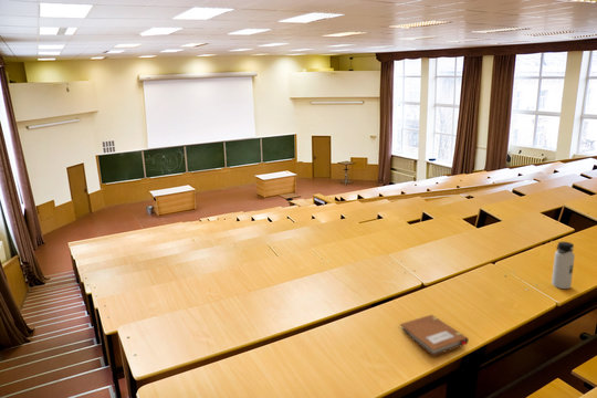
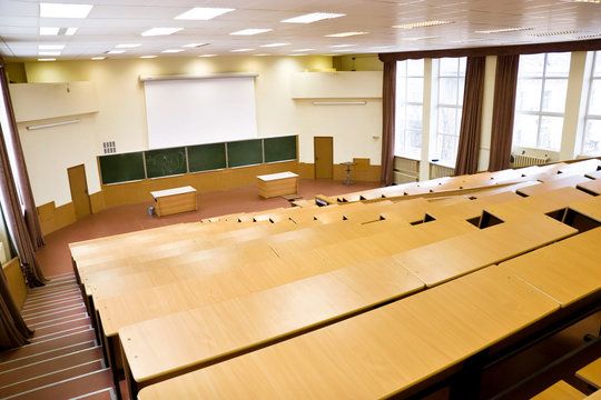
- notebook [399,314,470,357]
- water bottle [551,241,576,290]
